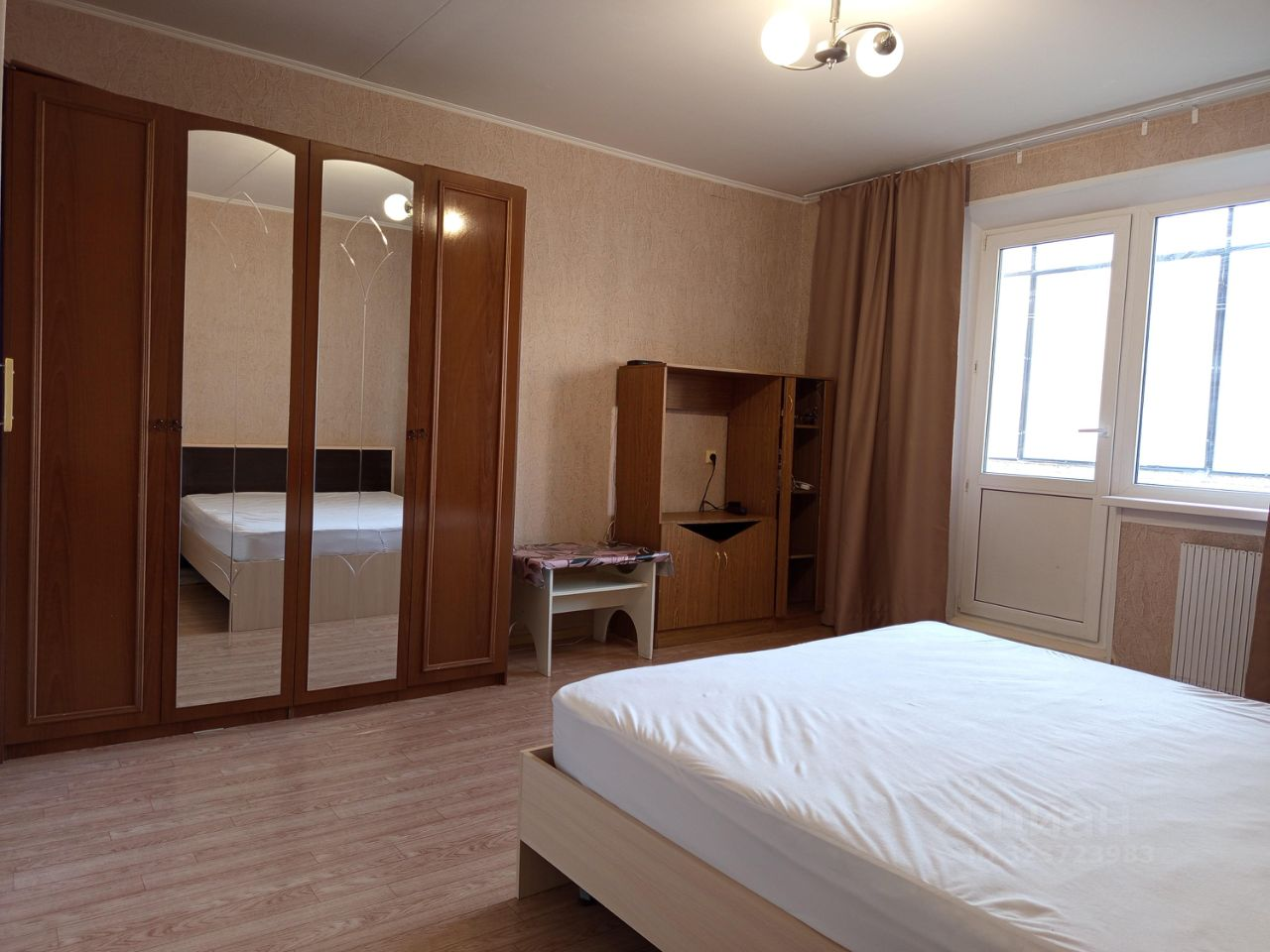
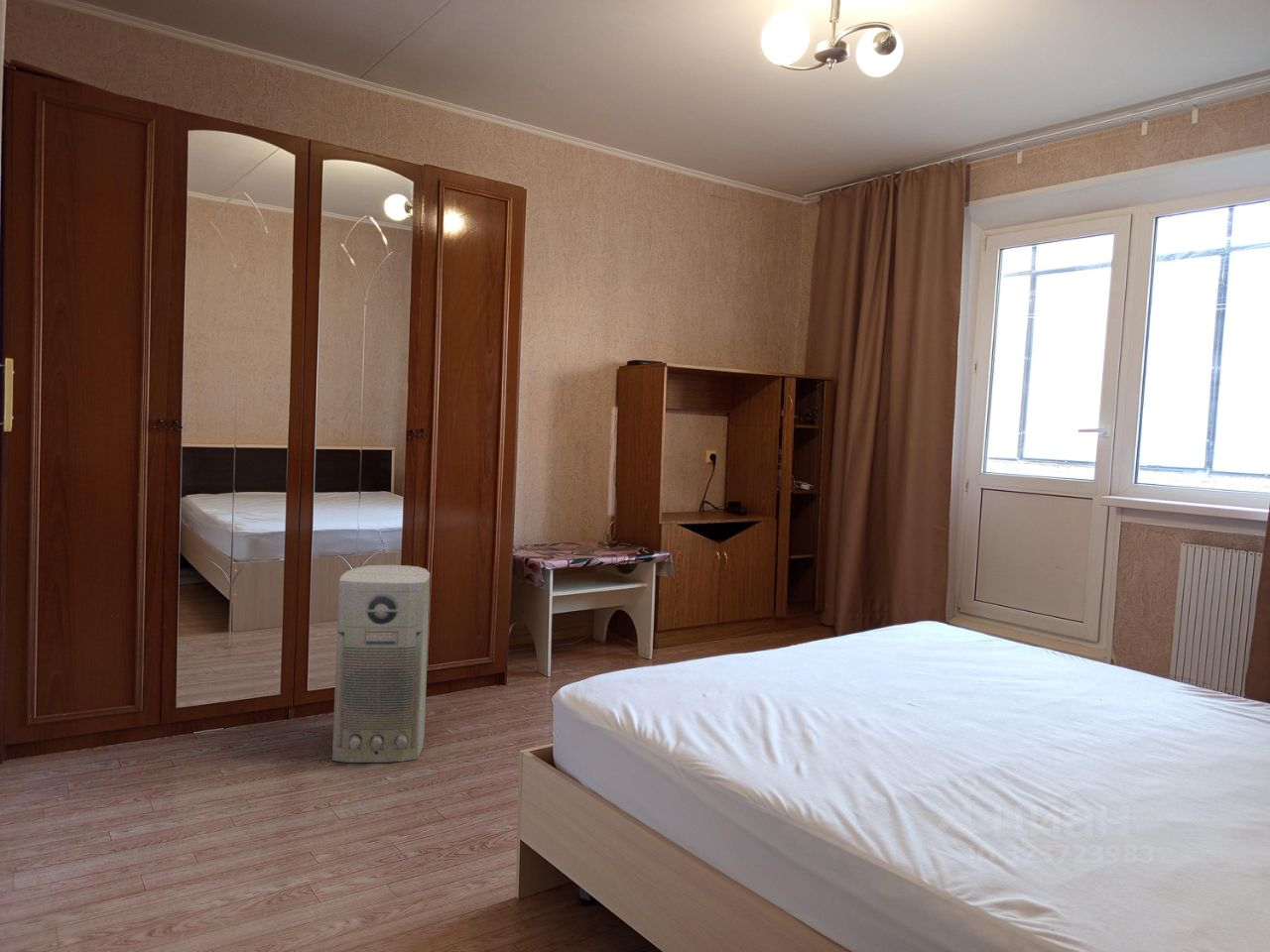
+ air purifier [331,564,431,764]
